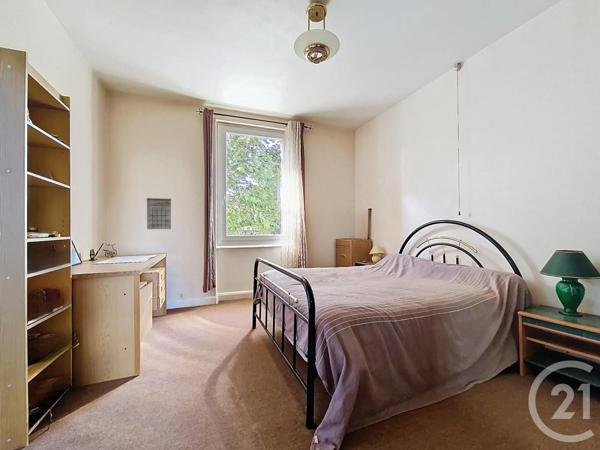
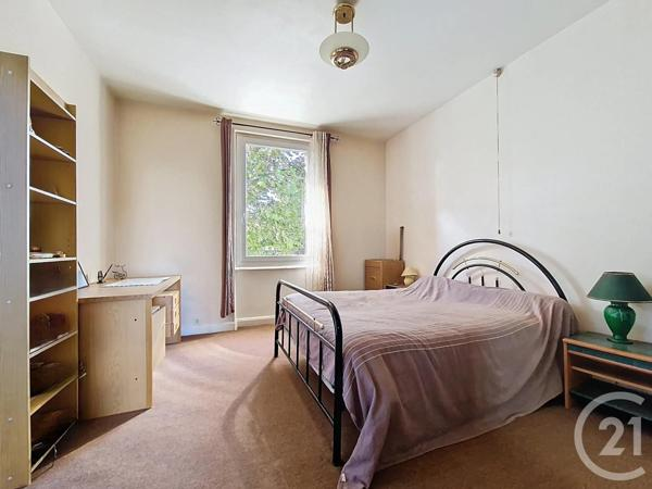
- calendar [146,196,172,230]
